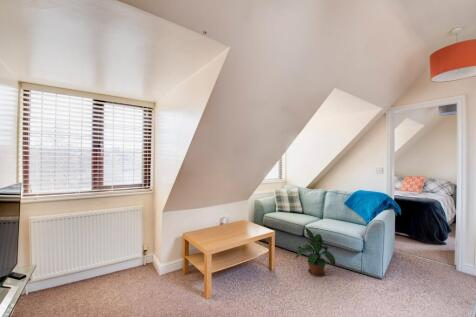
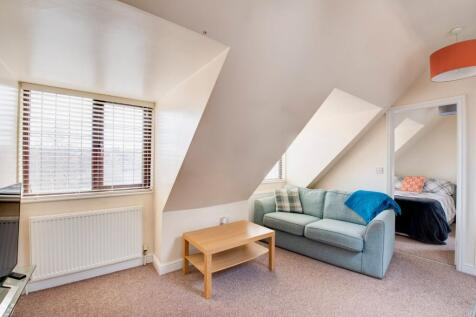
- potted plant [295,226,336,278]
